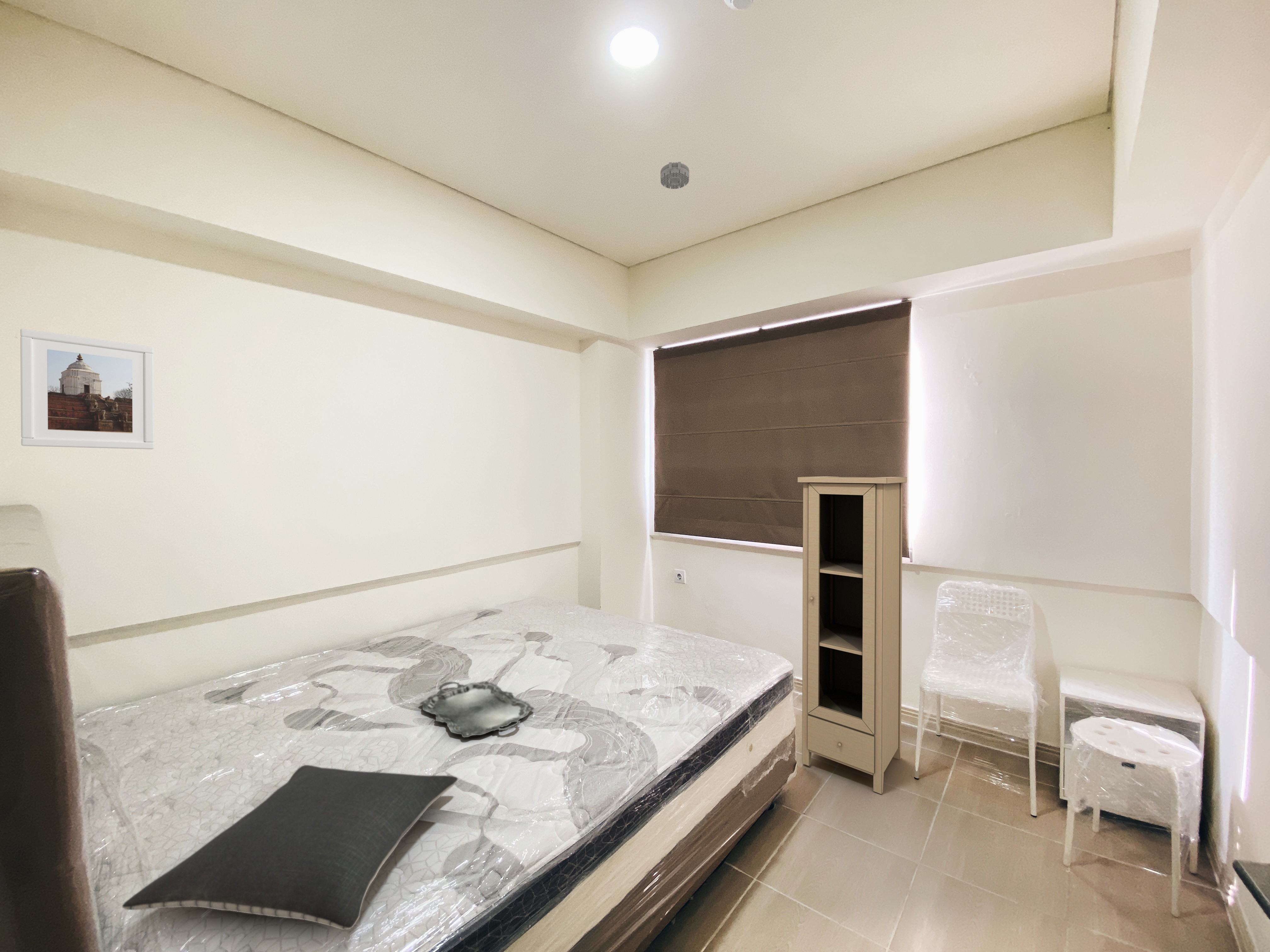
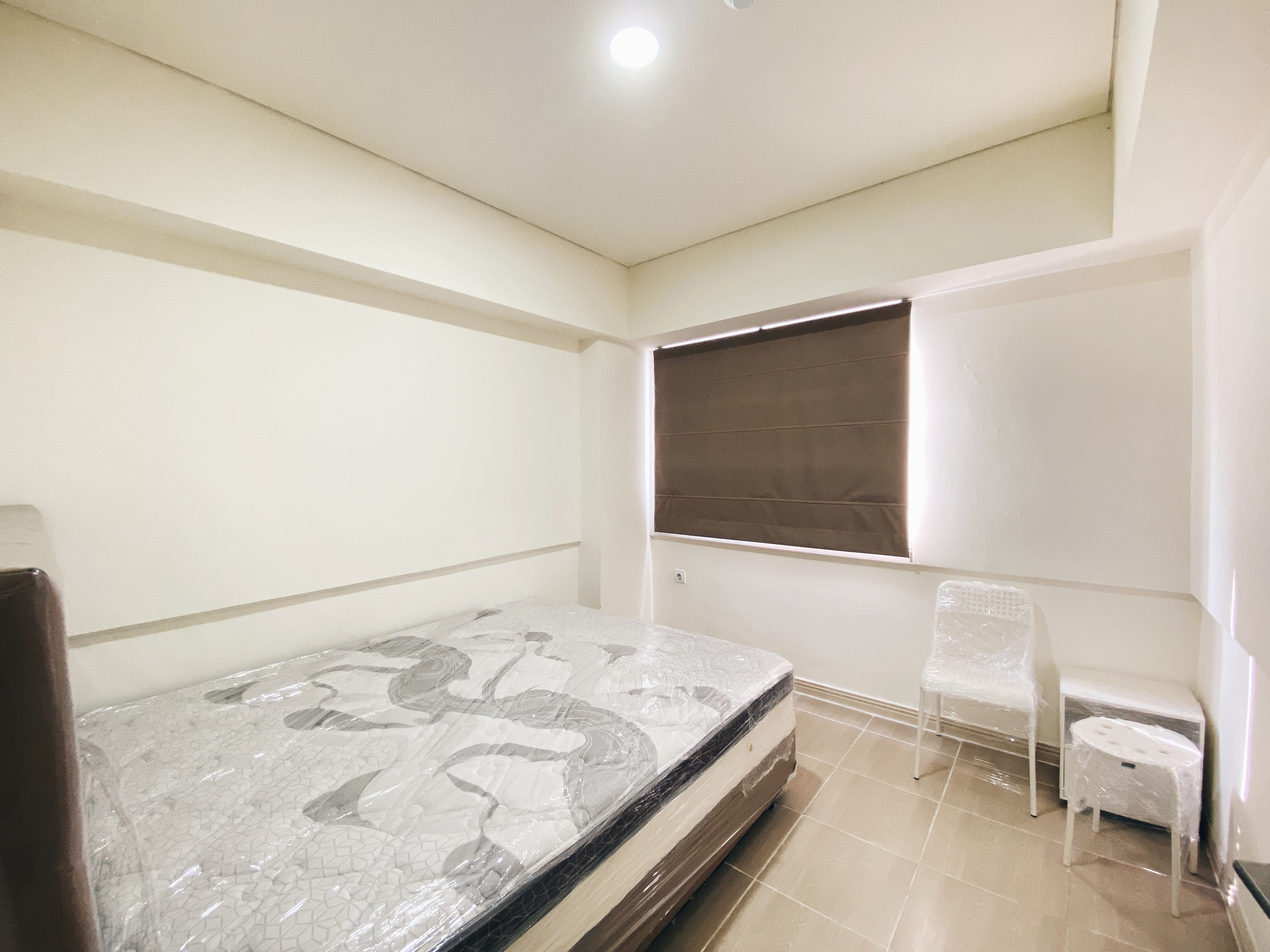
- cupboard [797,476,907,795]
- smoke detector [660,161,689,190]
- serving tray [419,681,535,738]
- pillow [122,765,458,930]
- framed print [20,329,154,450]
